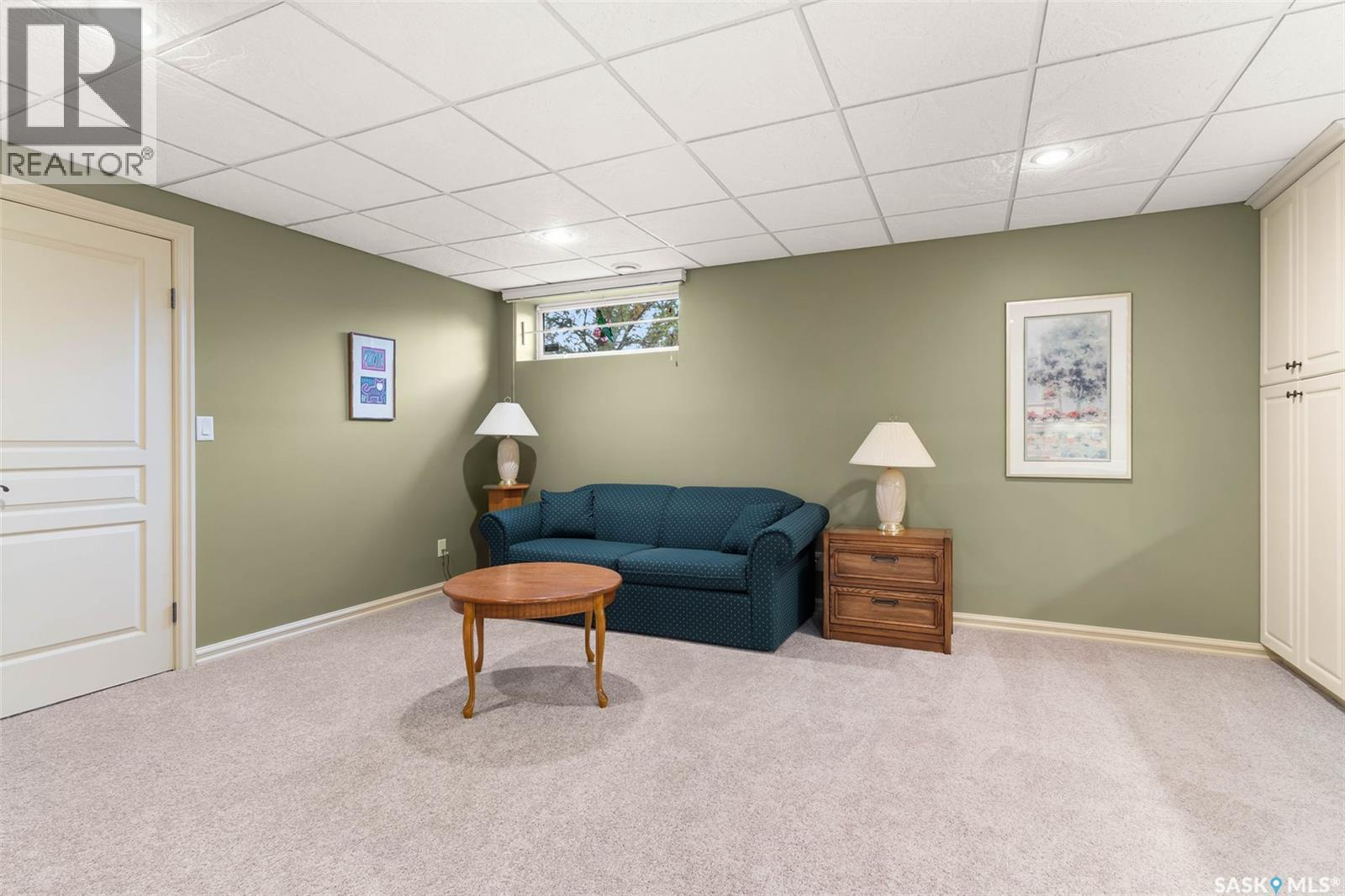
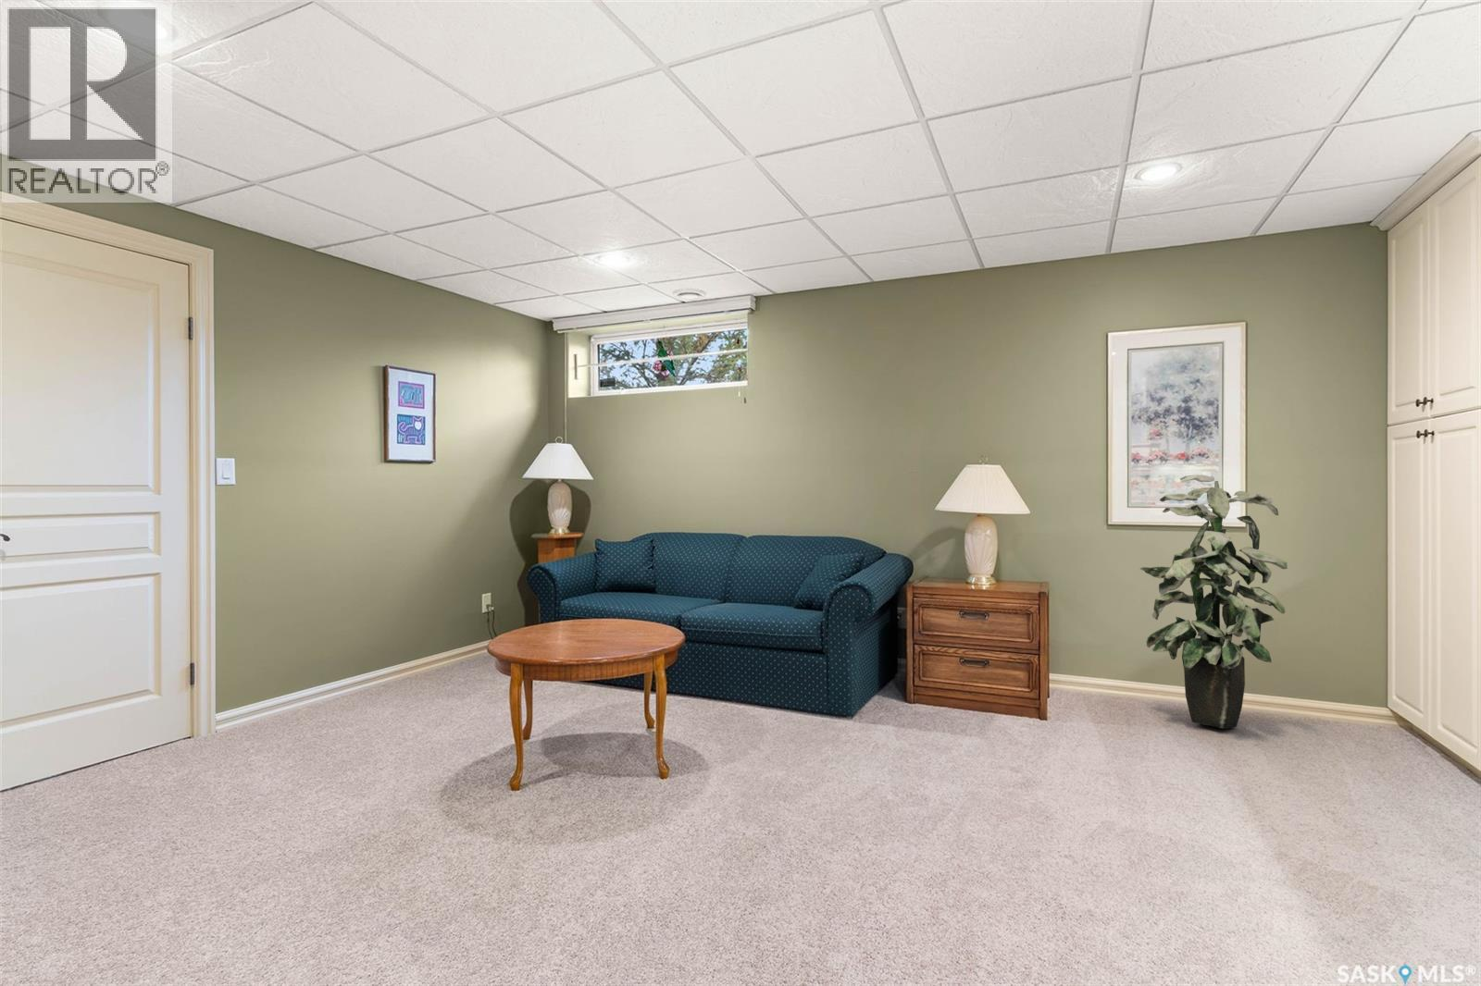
+ indoor plant [1140,473,1288,728]
